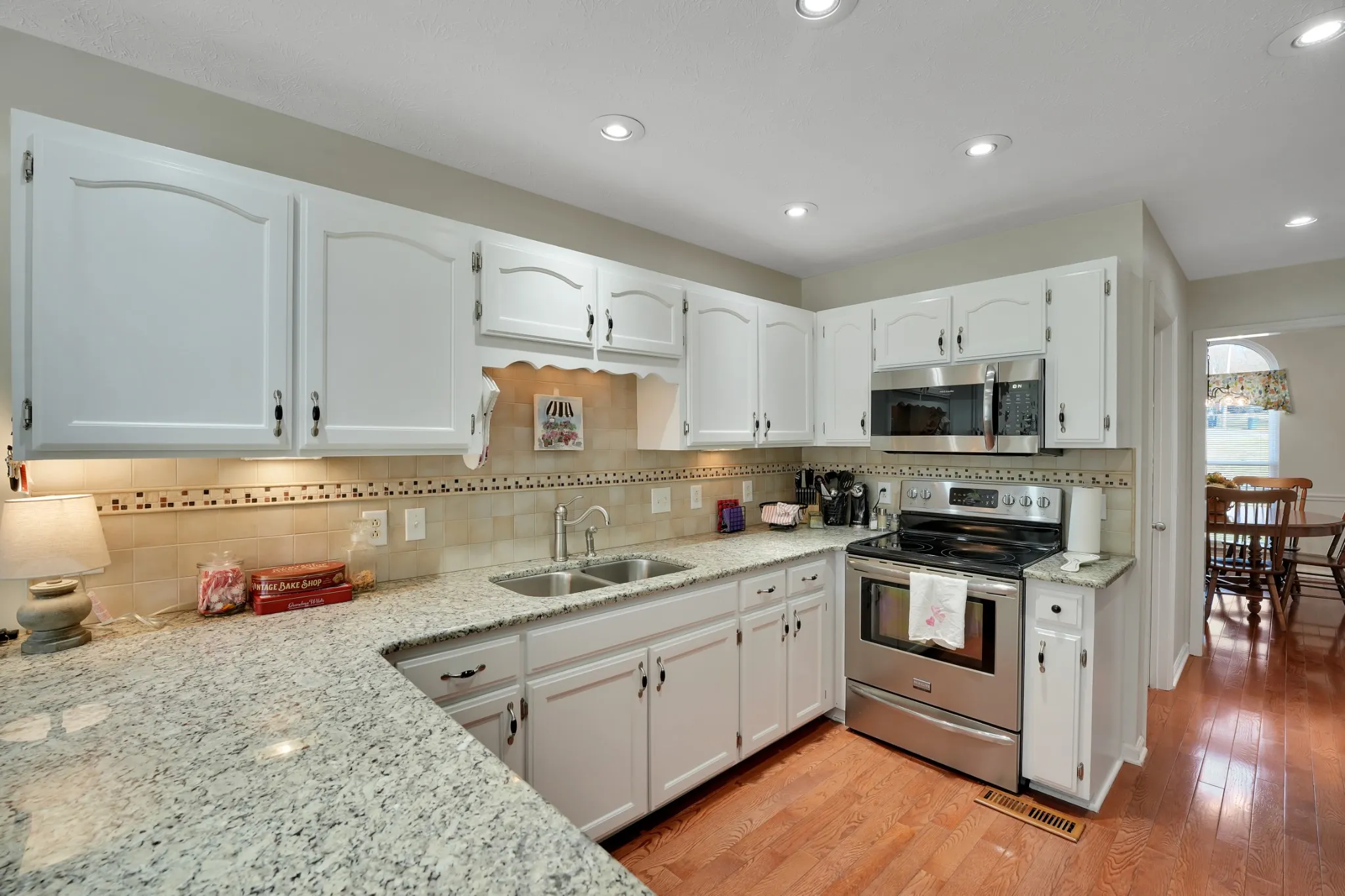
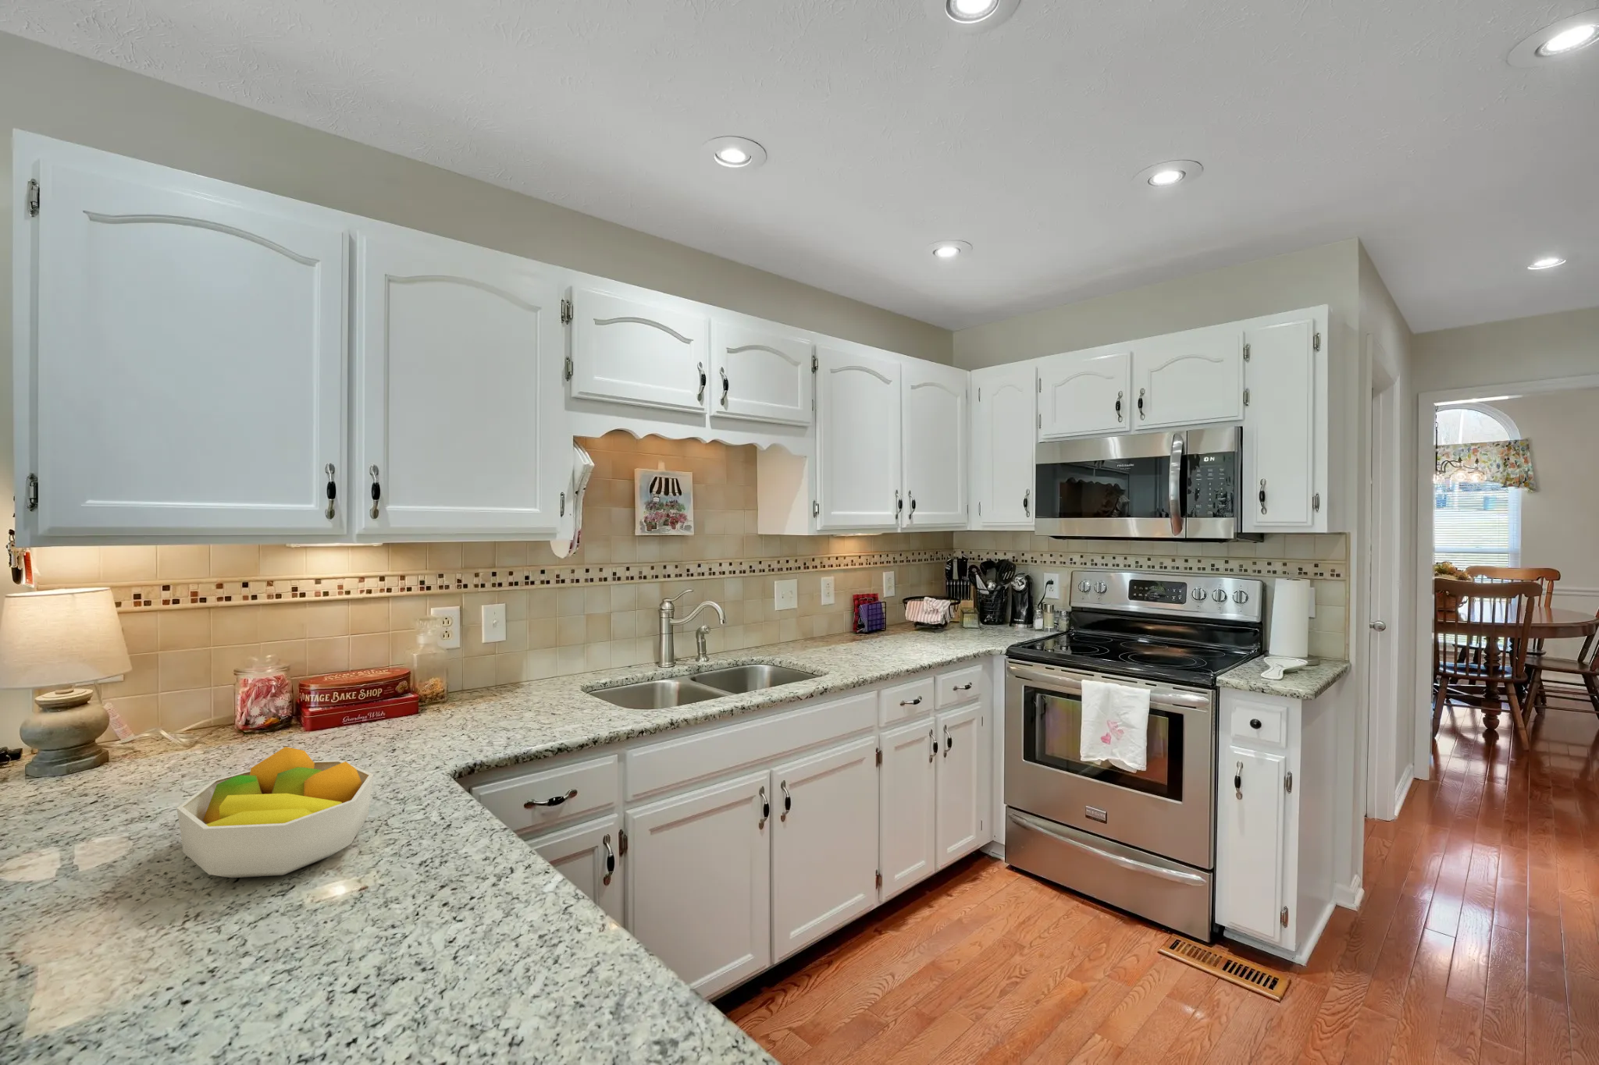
+ fruit bowl [176,746,374,878]
